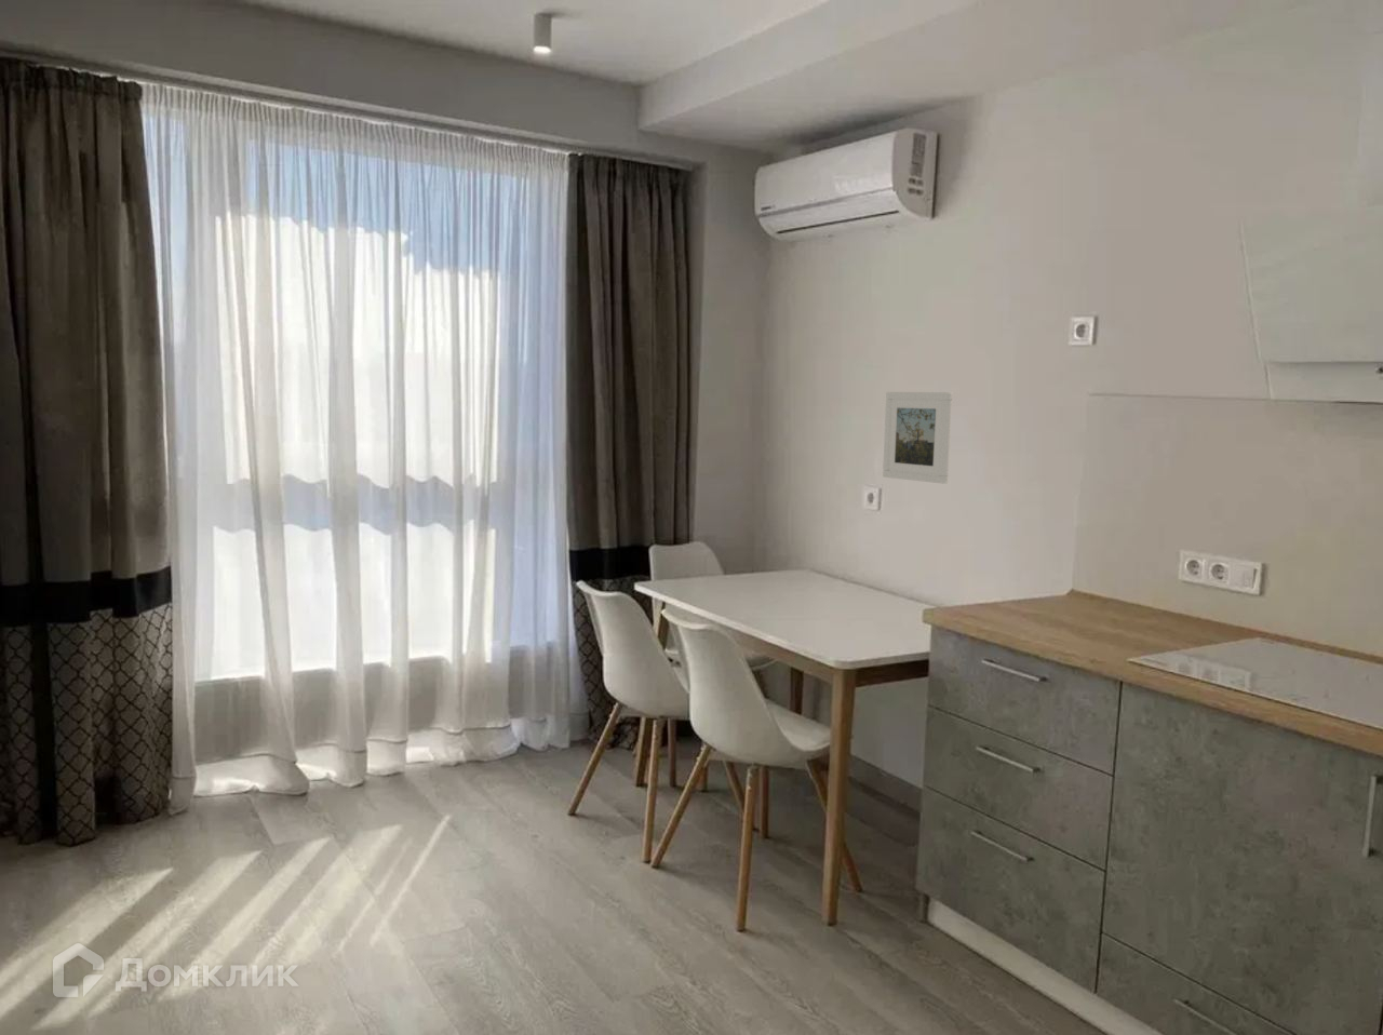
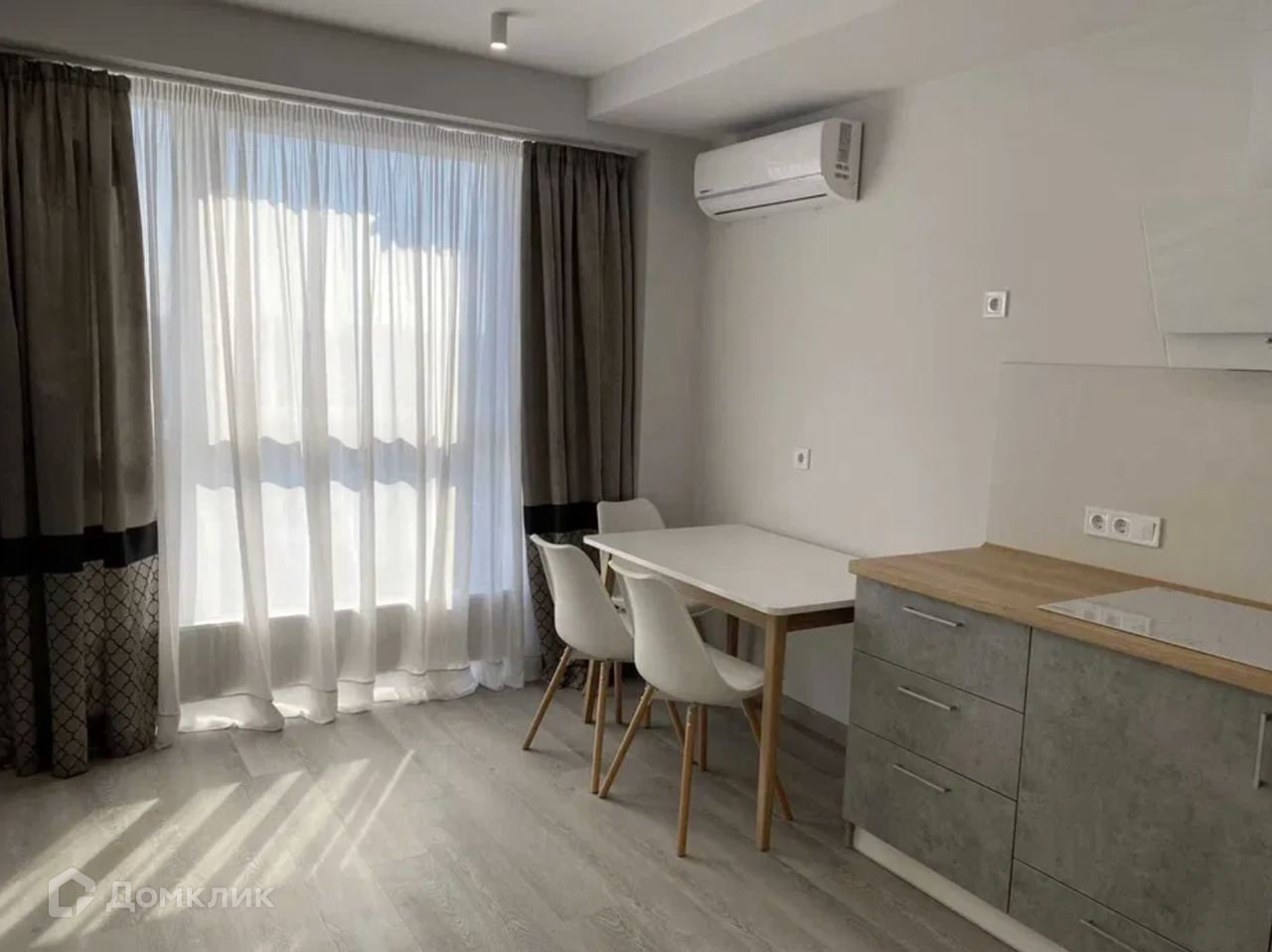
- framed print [882,391,952,485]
